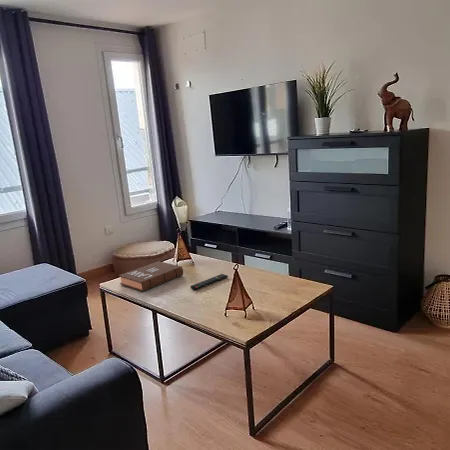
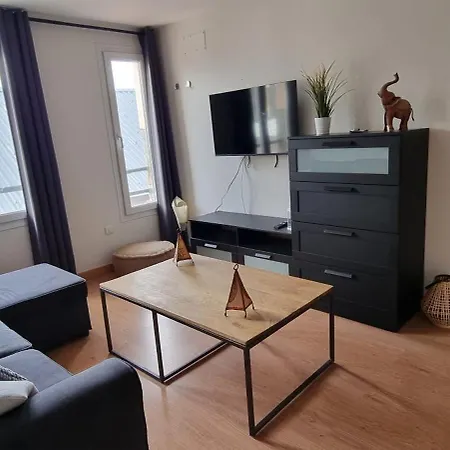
- remote control [190,273,229,291]
- book [118,260,184,292]
